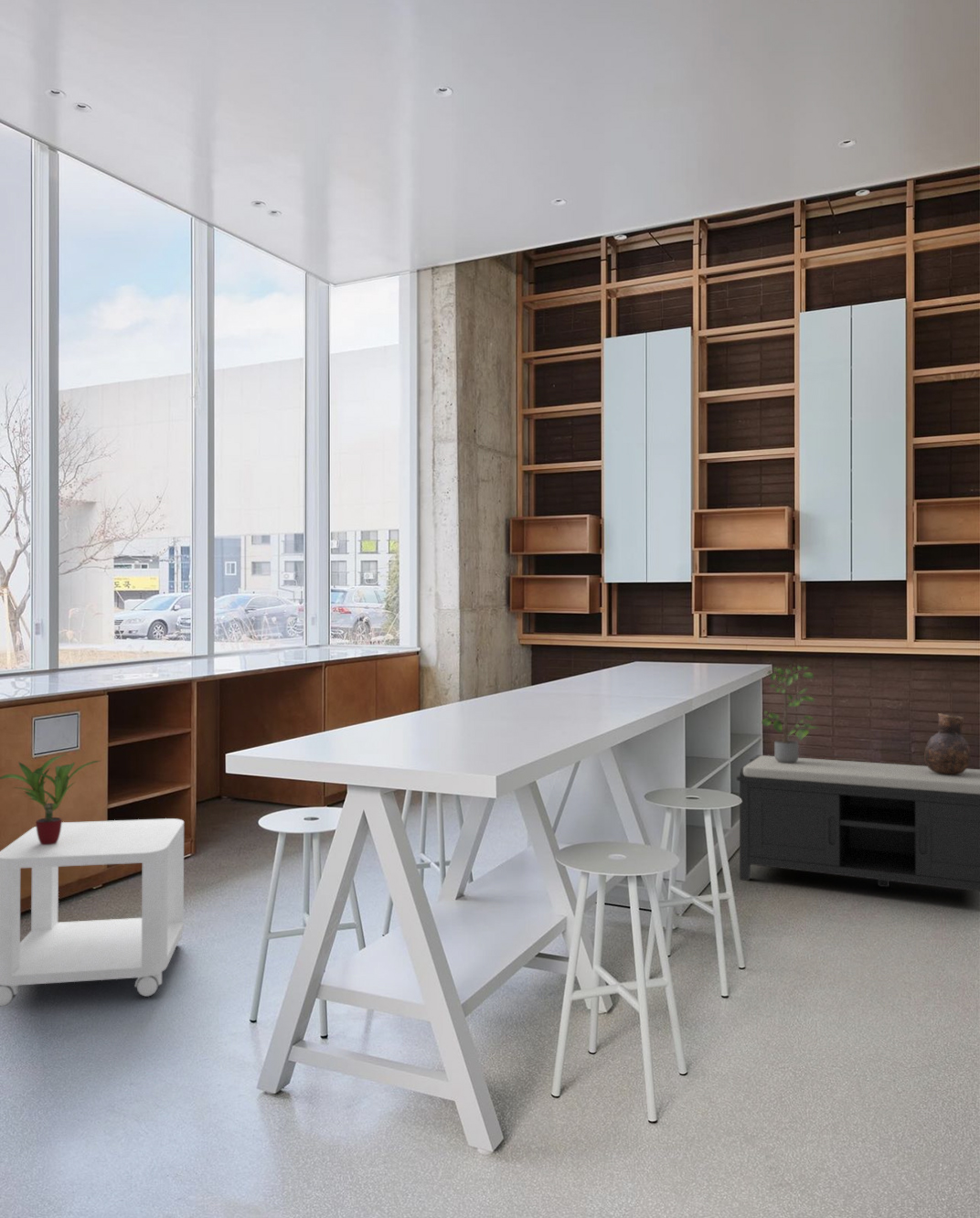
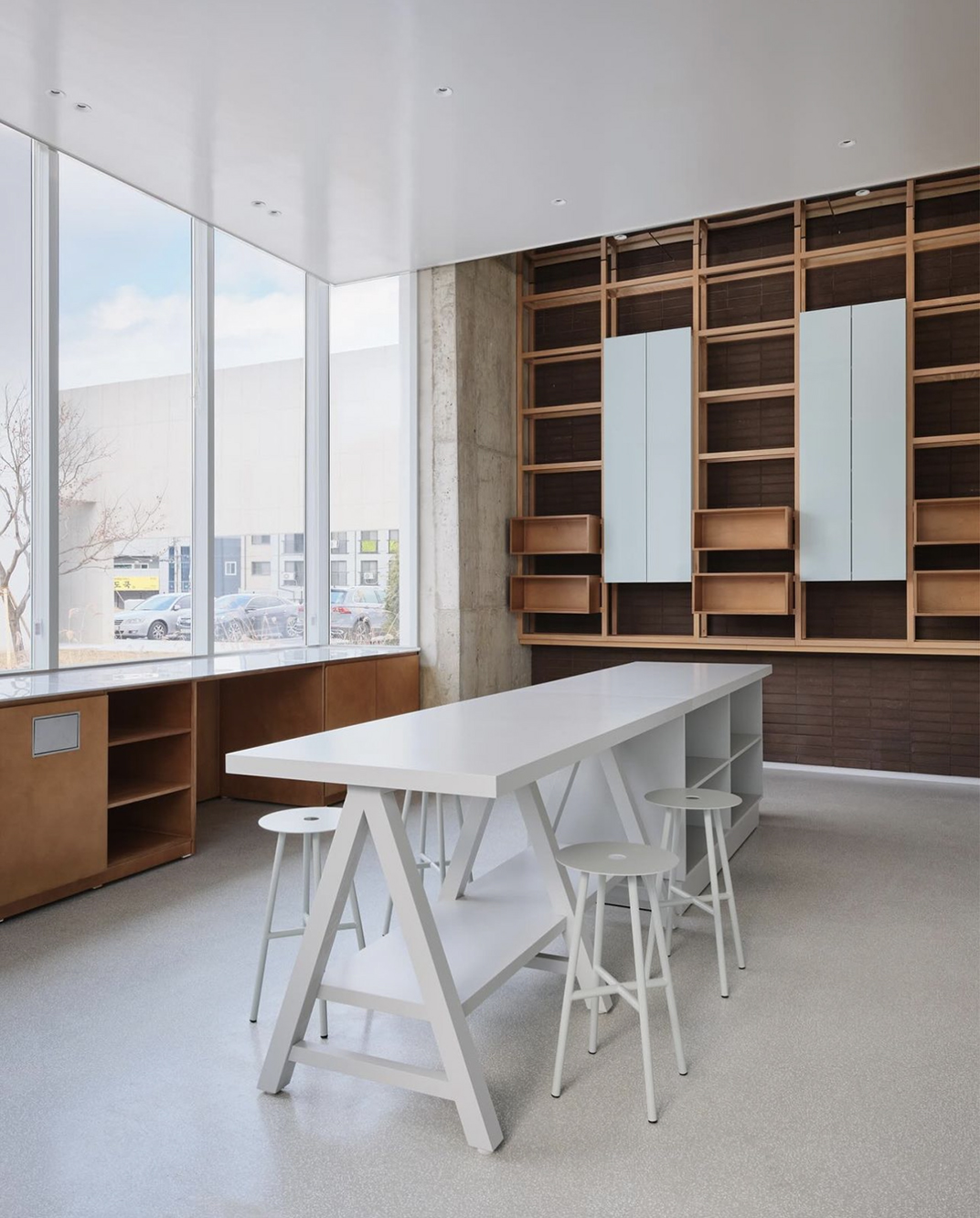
- potted plant [761,664,823,763]
- potted plant [0,753,101,845]
- bench [736,754,980,892]
- side table [0,817,185,1008]
- vase [923,712,972,775]
